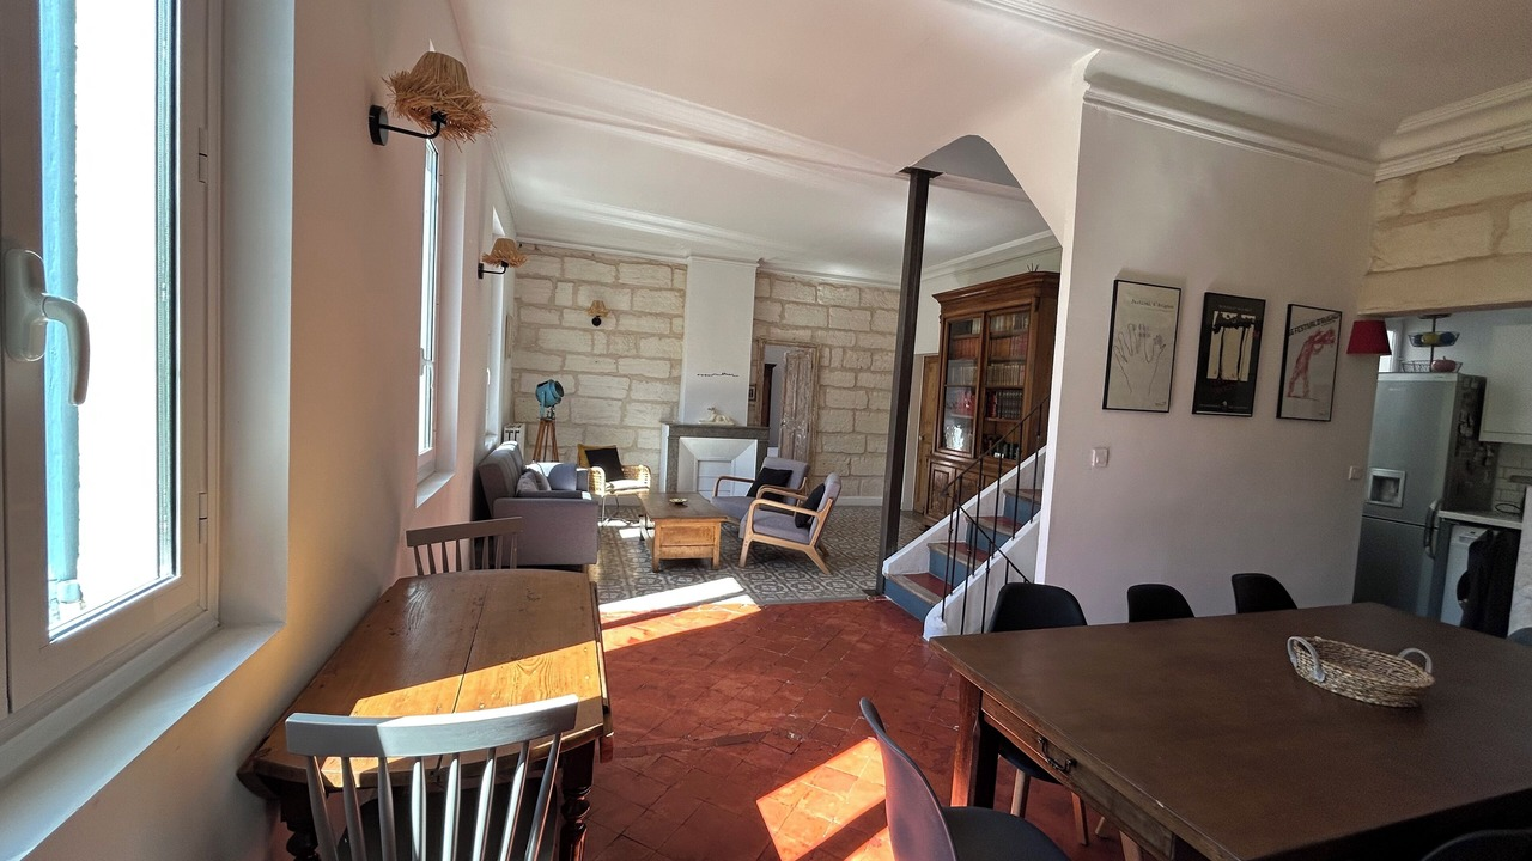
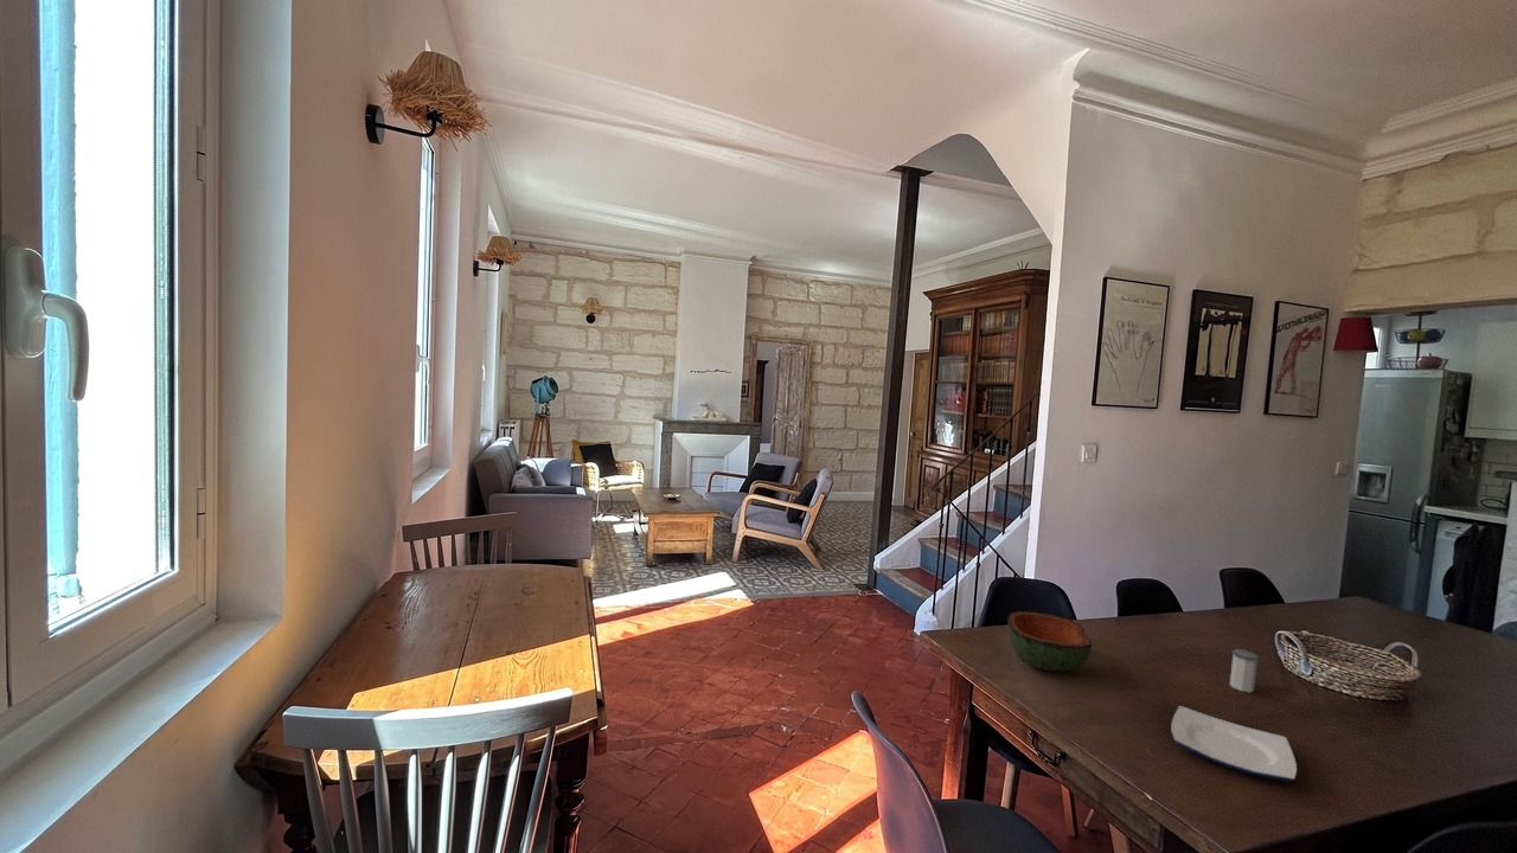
+ salt shaker [1229,648,1260,694]
+ bowl [1006,610,1093,672]
+ plate [1170,705,1298,783]
